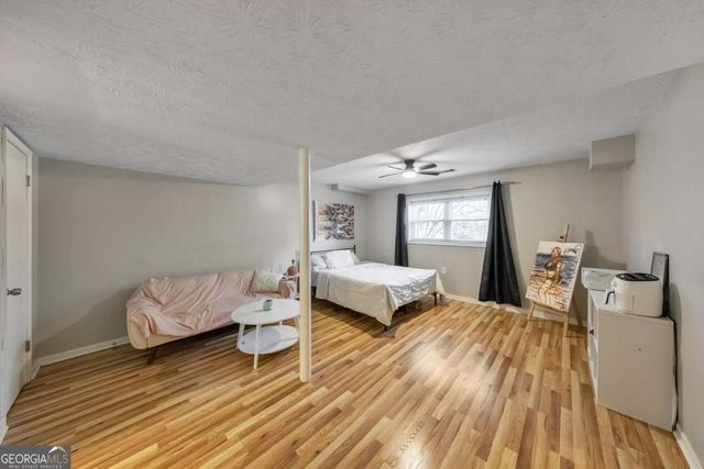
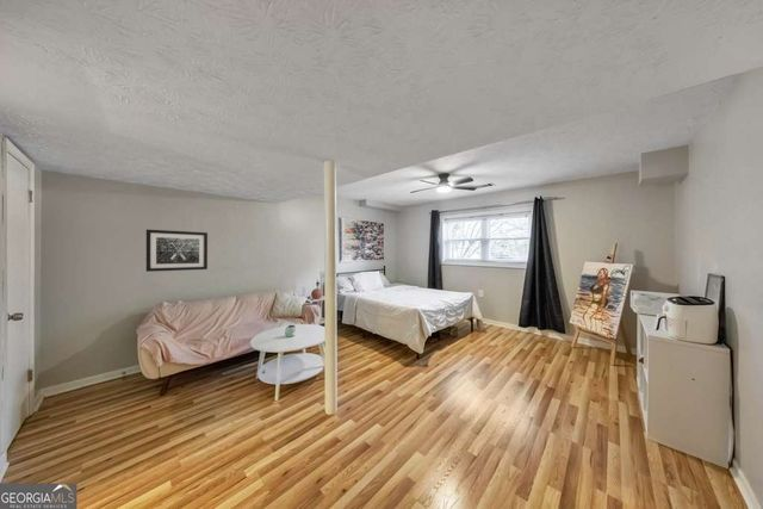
+ wall art [145,229,209,273]
